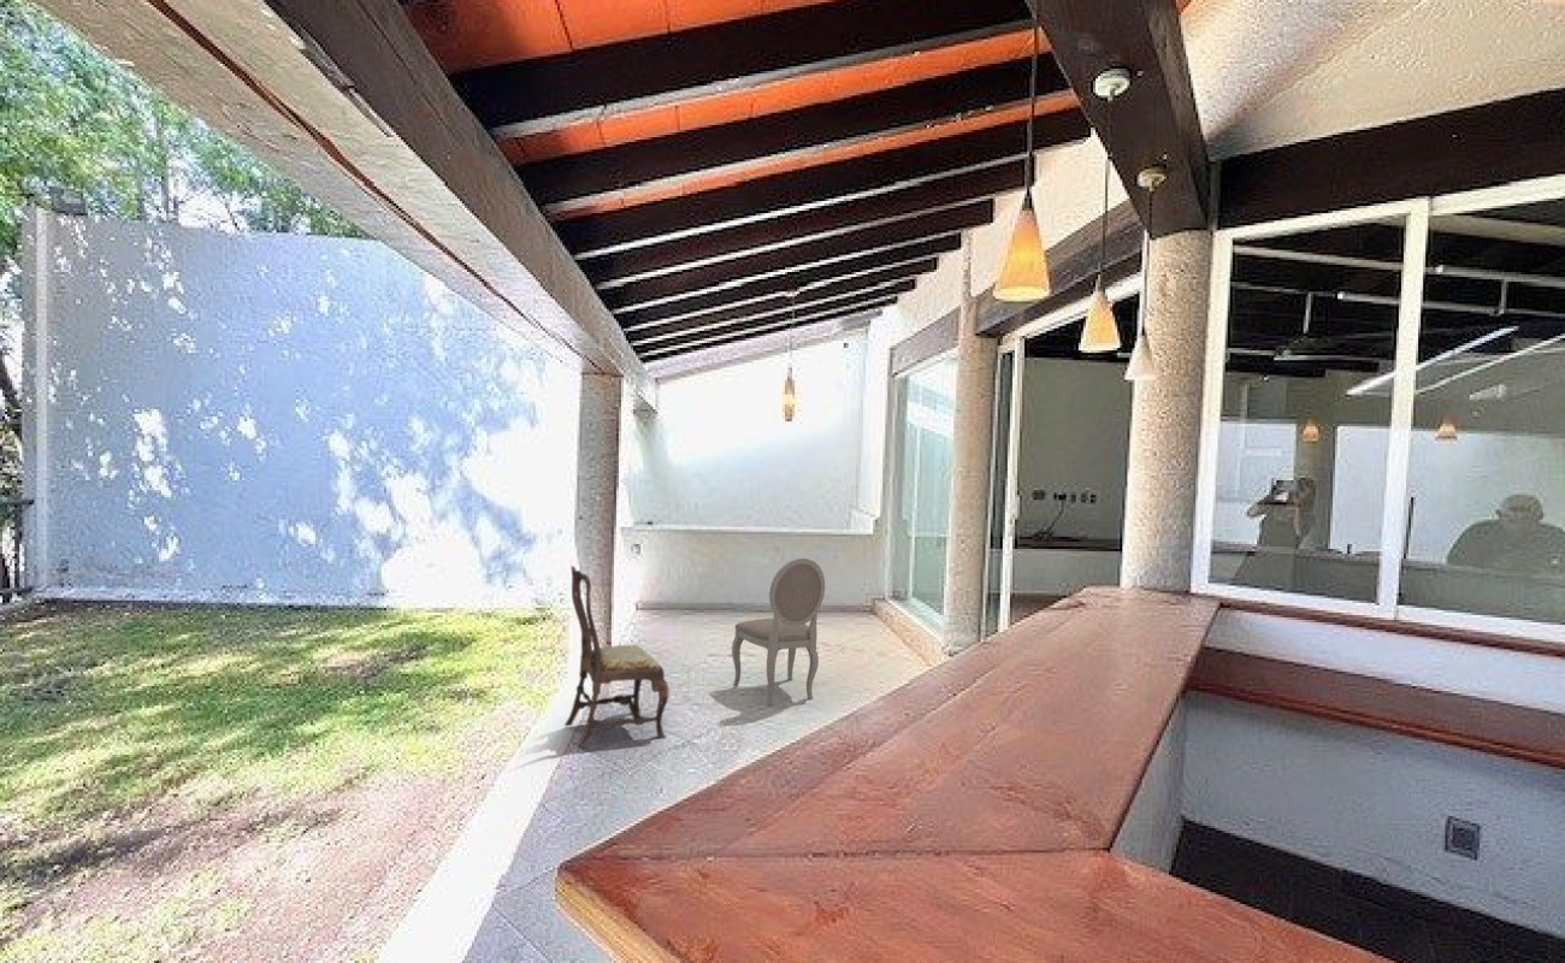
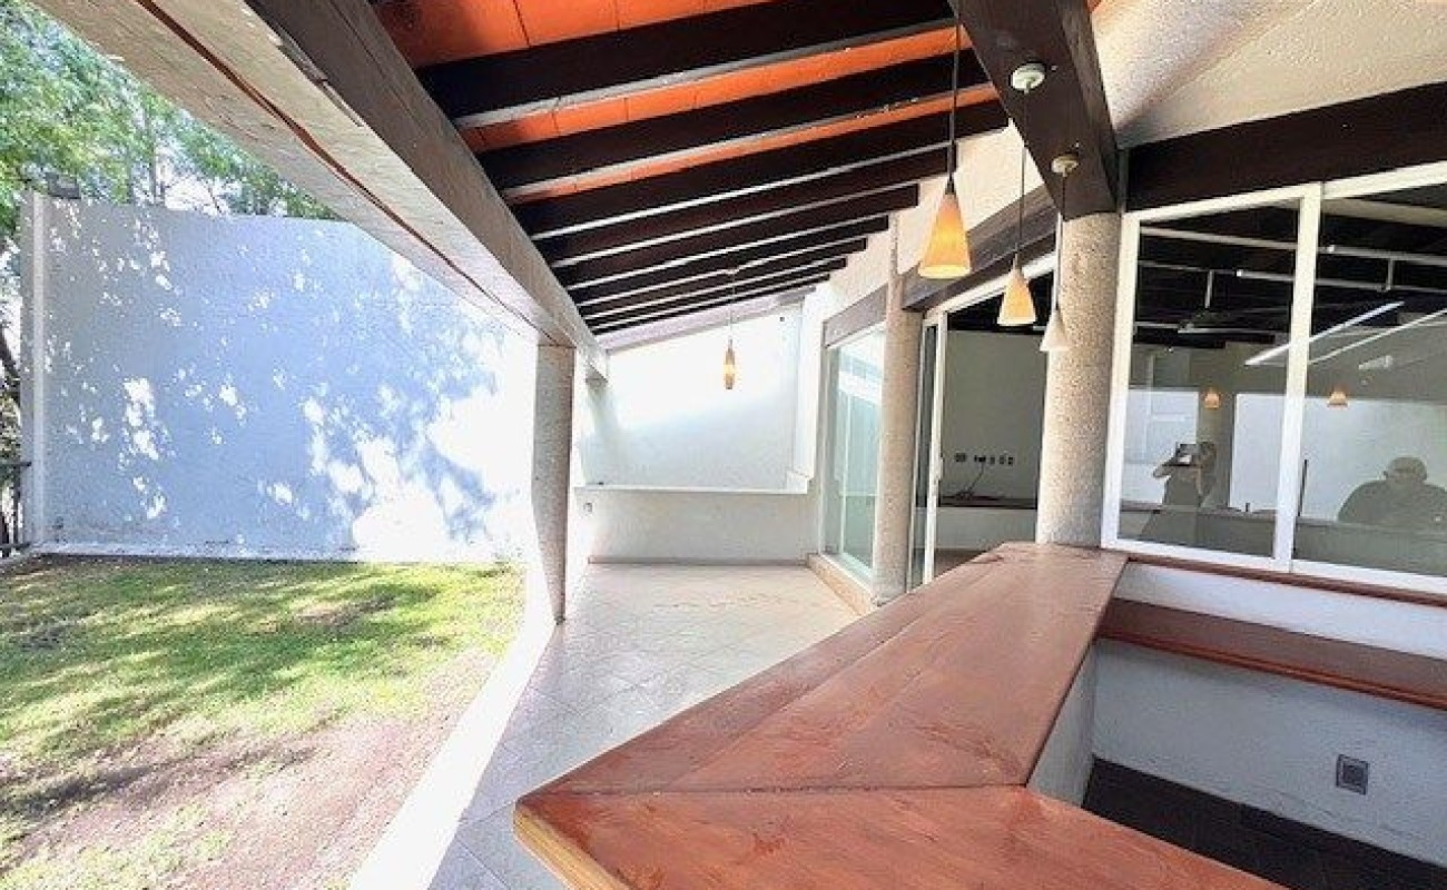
- dining chair [731,557,826,707]
- dining chair [563,565,669,748]
